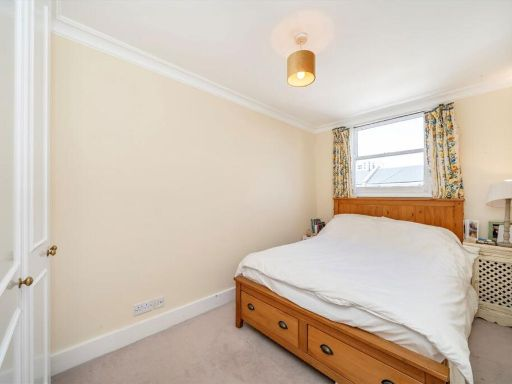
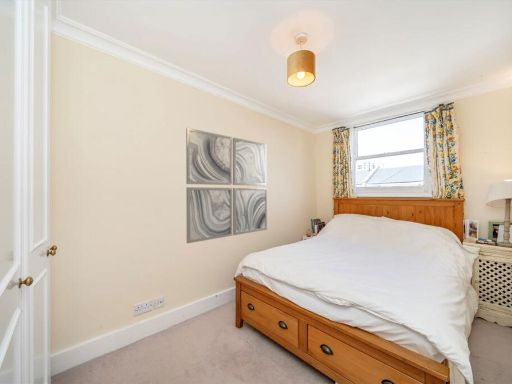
+ wall art [185,127,268,244]
